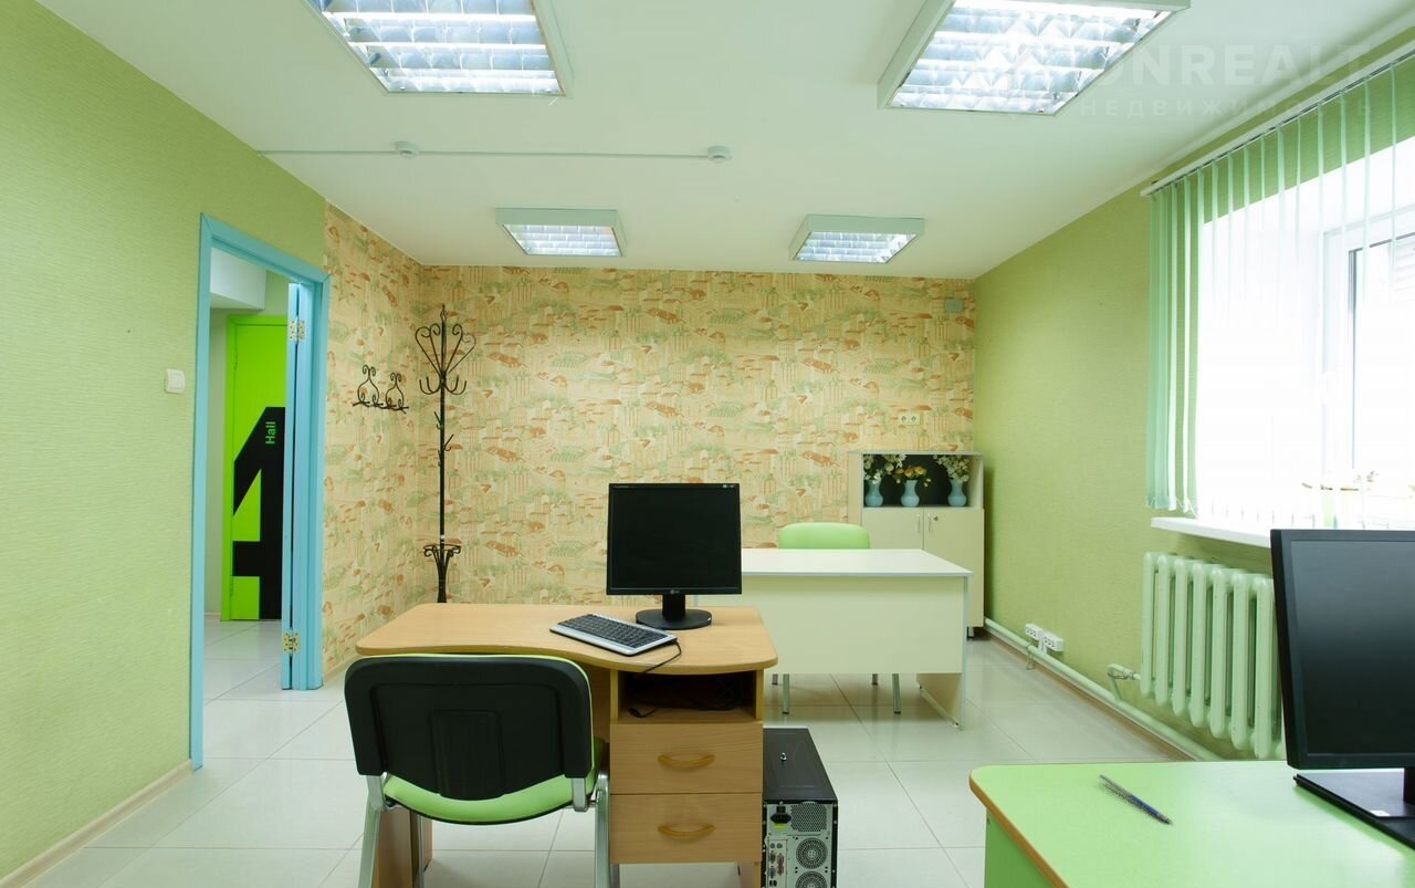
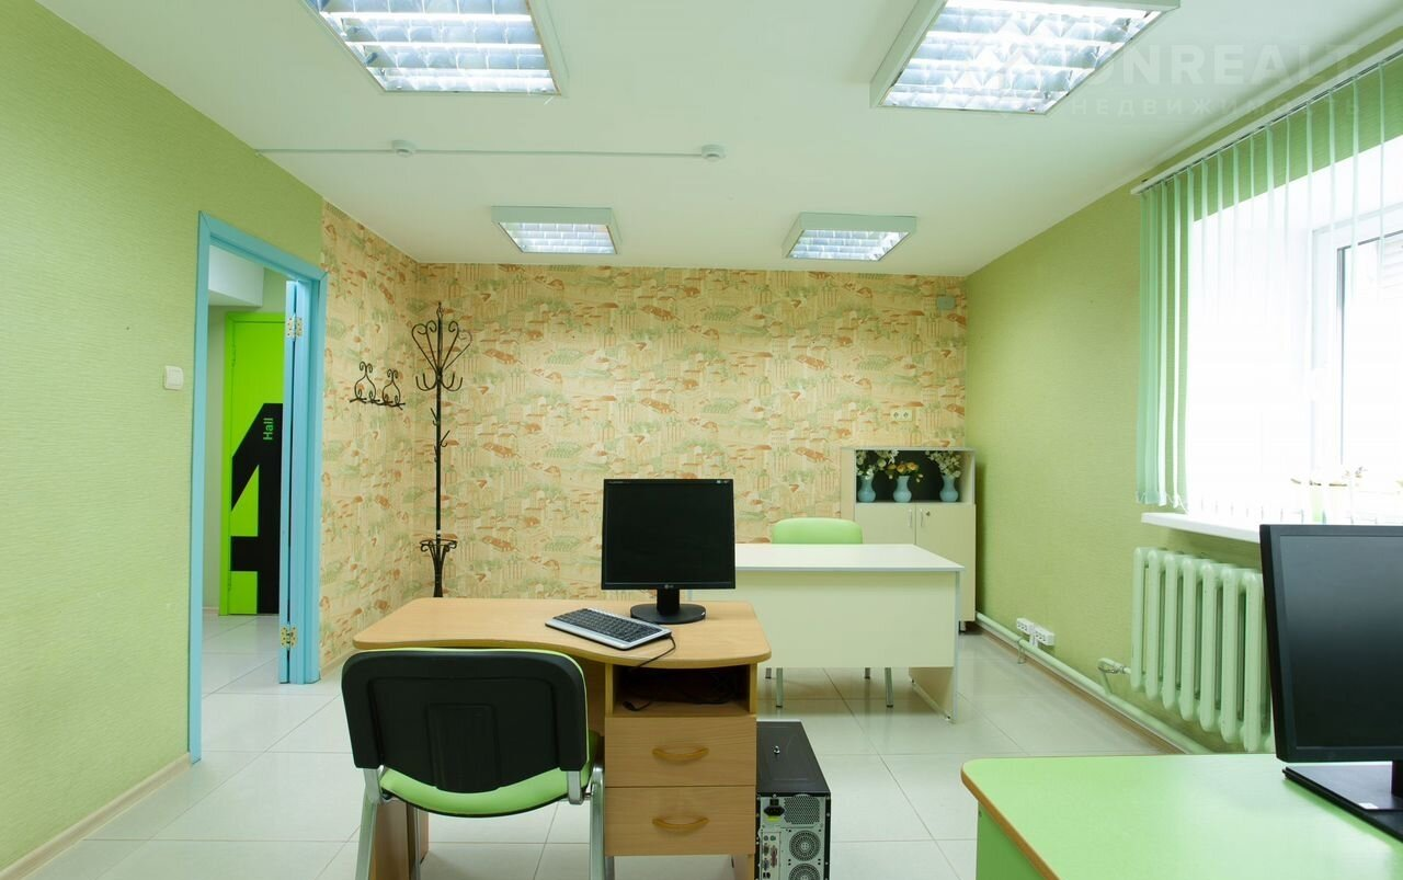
- pen [1098,773,1172,823]
